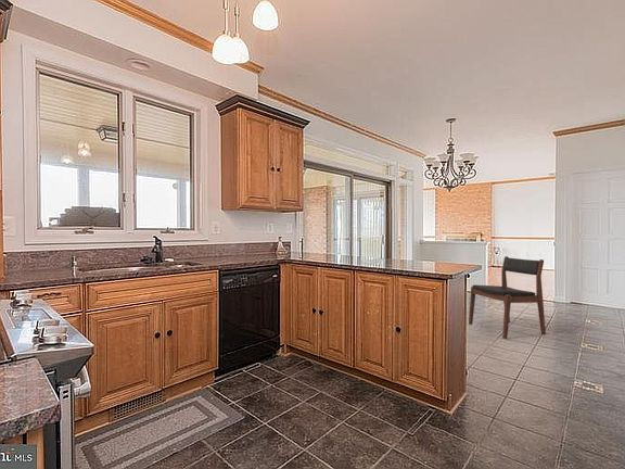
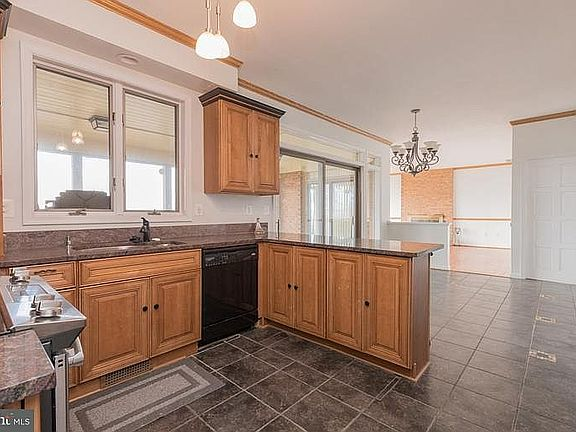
- dining chair [468,255,547,340]
